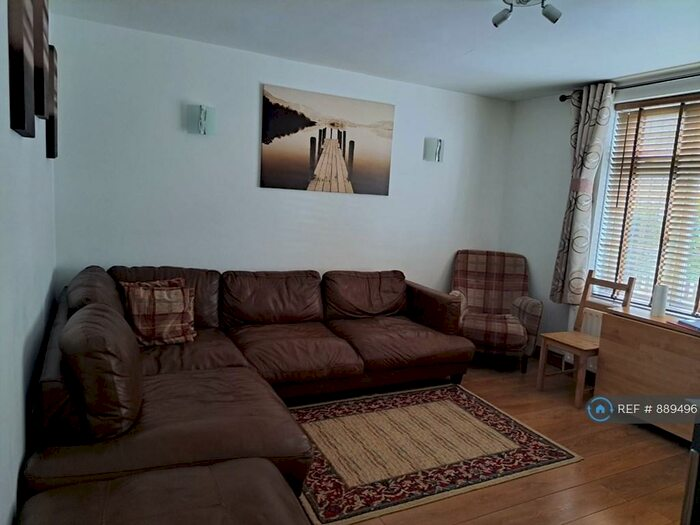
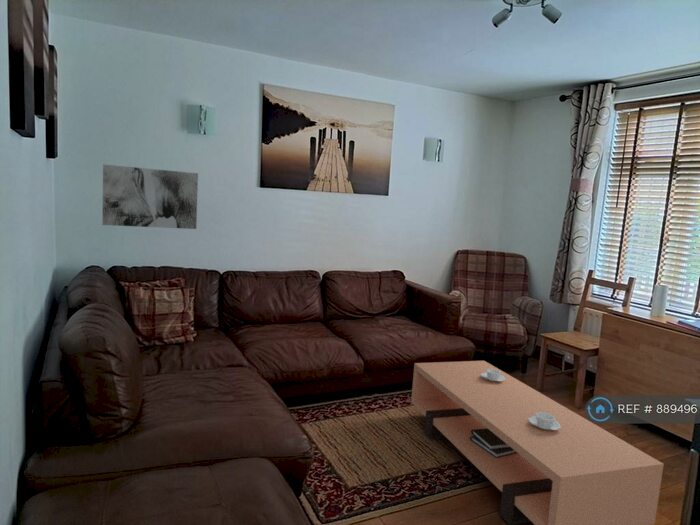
+ coffee table [410,360,665,525]
+ wall art [101,163,199,230]
